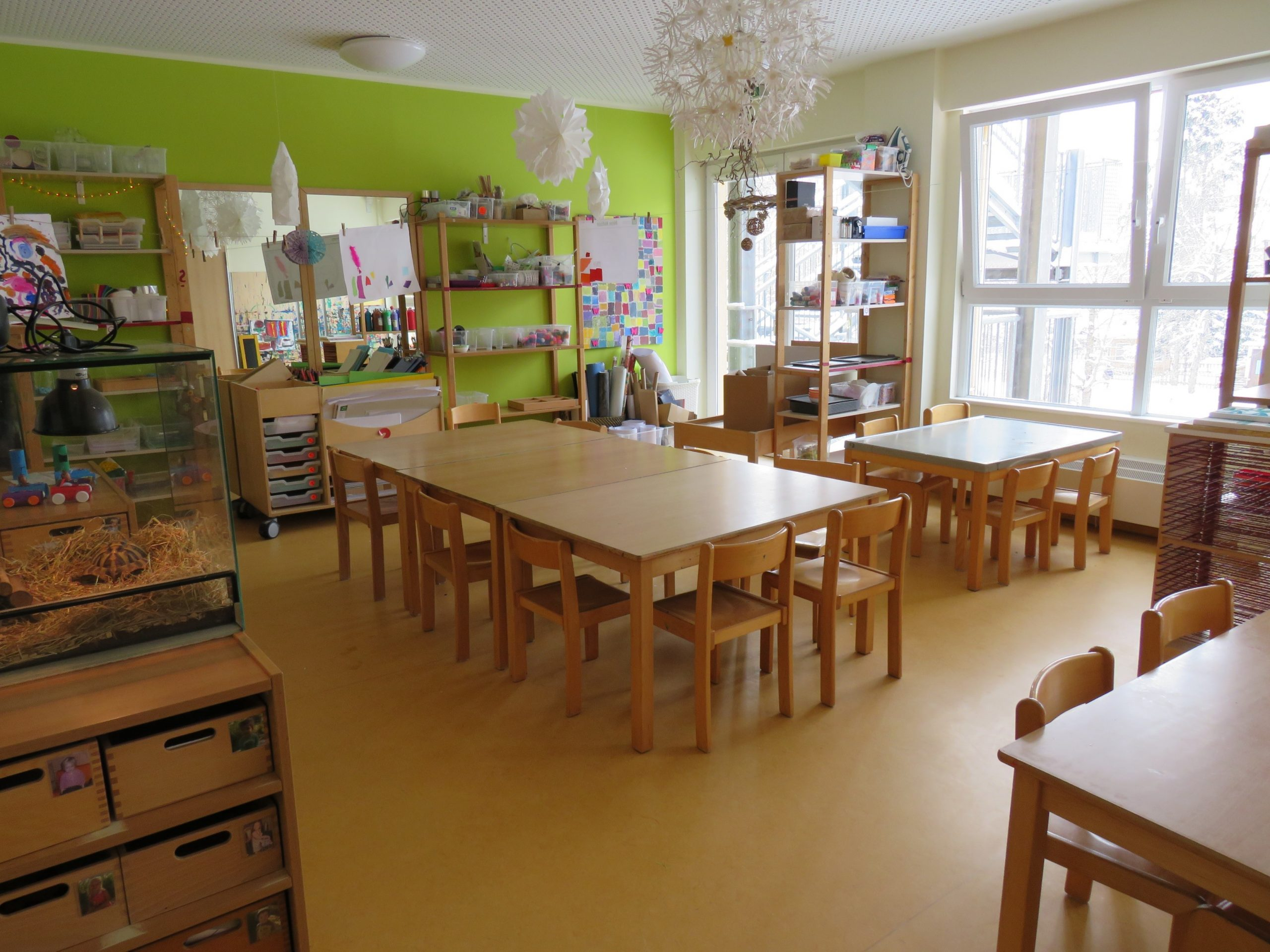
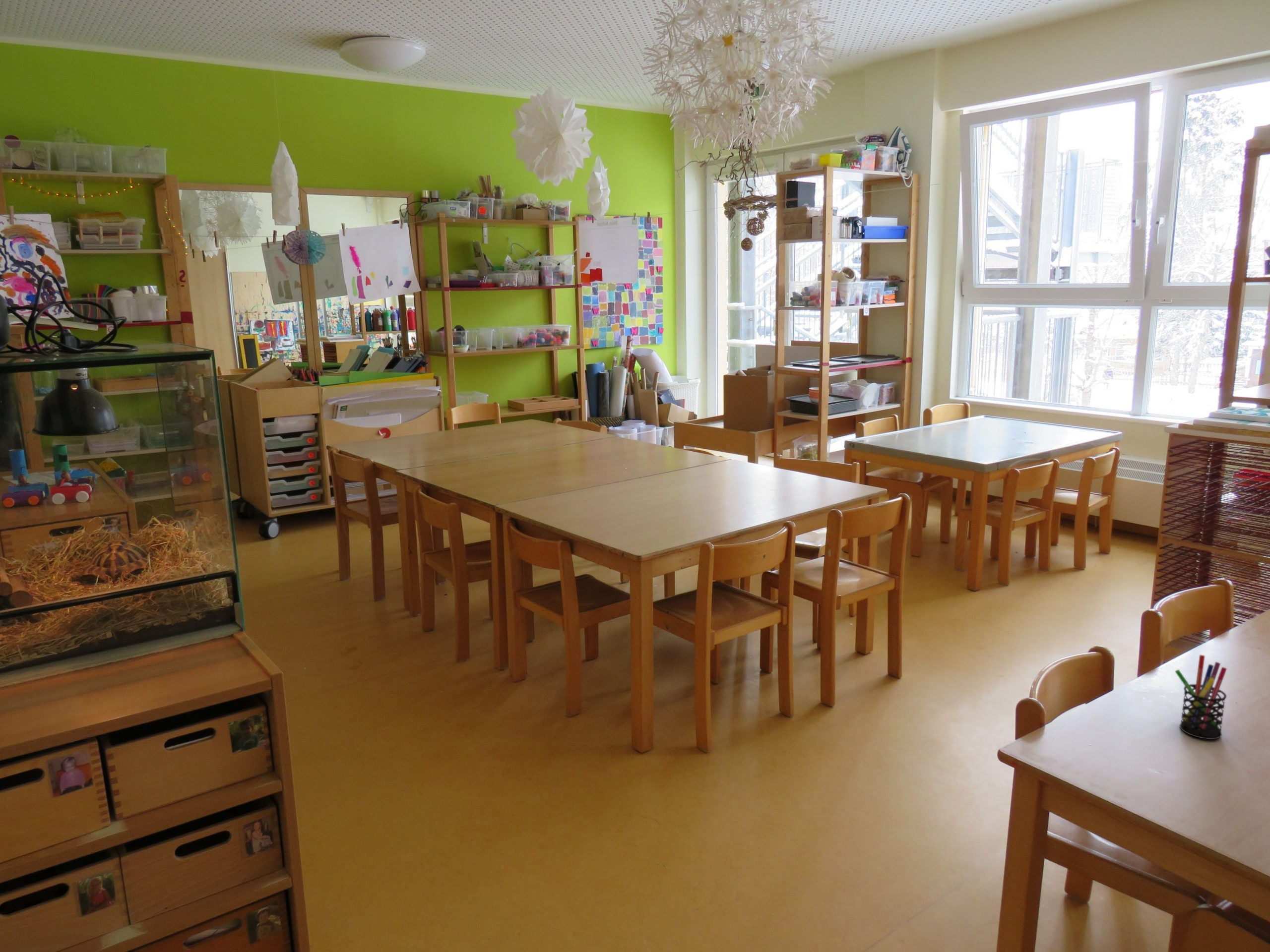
+ pen holder [1175,654,1227,740]
